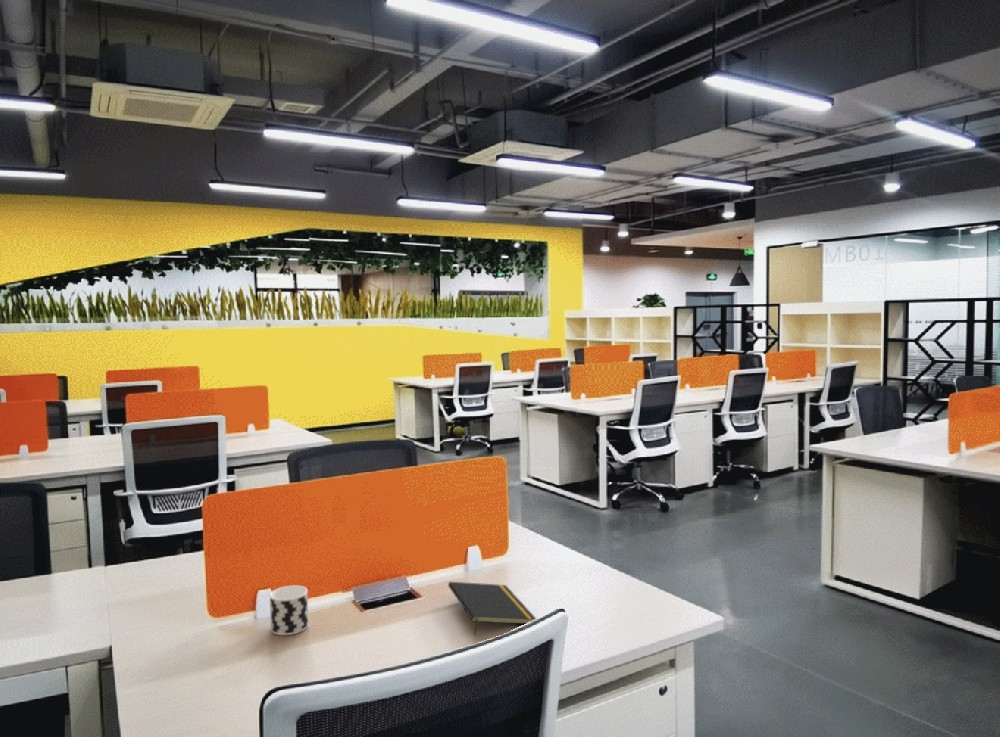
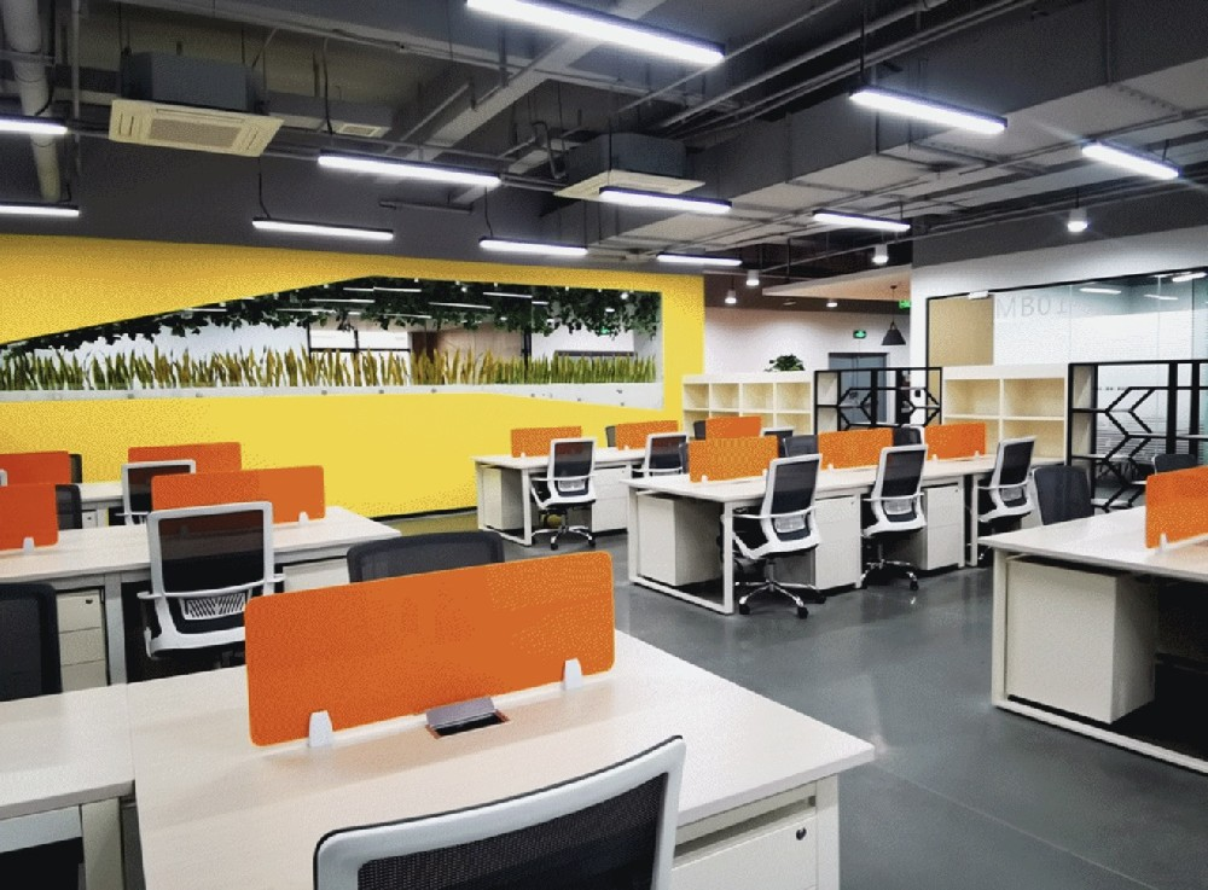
- notepad [447,581,537,637]
- cup [269,584,310,636]
